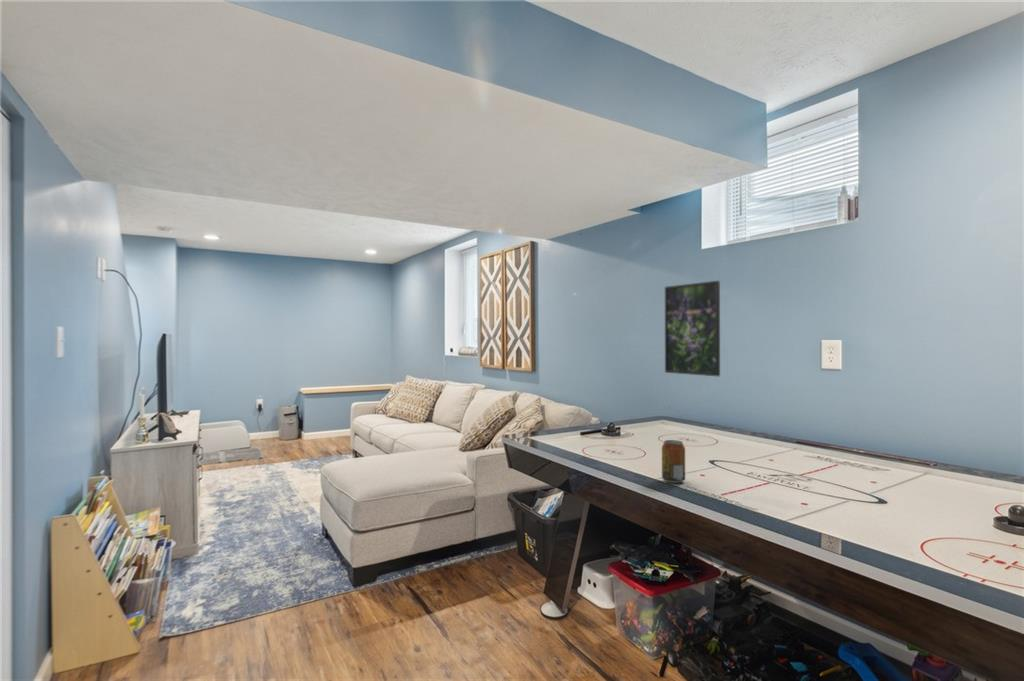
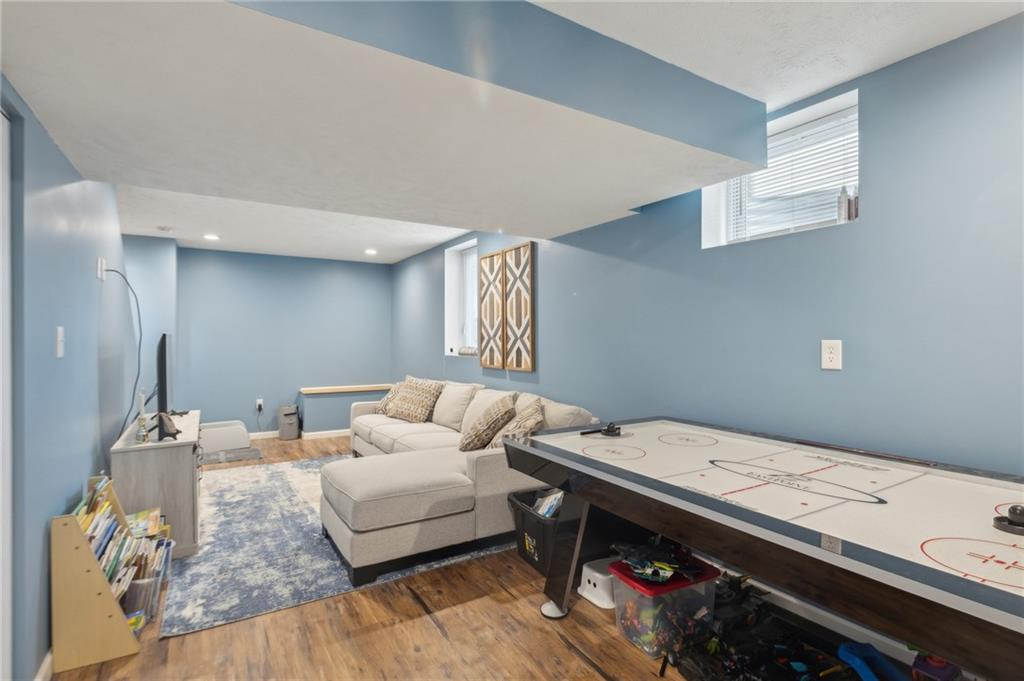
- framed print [664,280,721,377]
- beverage can [661,439,686,484]
